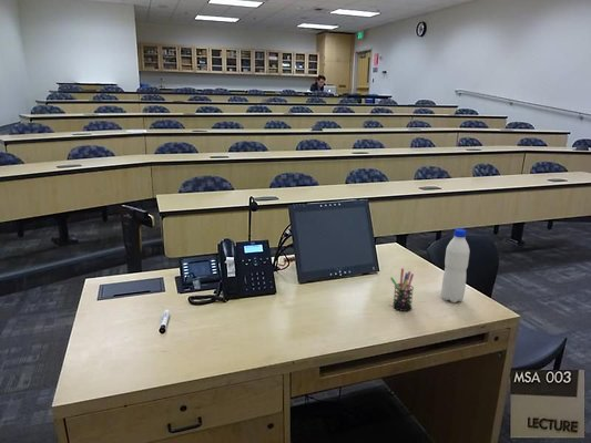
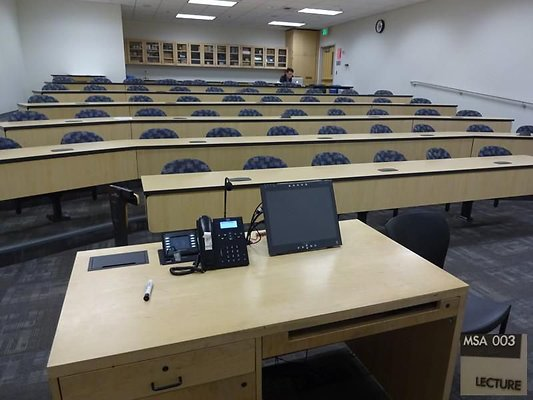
- water bottle [440,228,471,303]
- pen holder [389,267,415,312]
